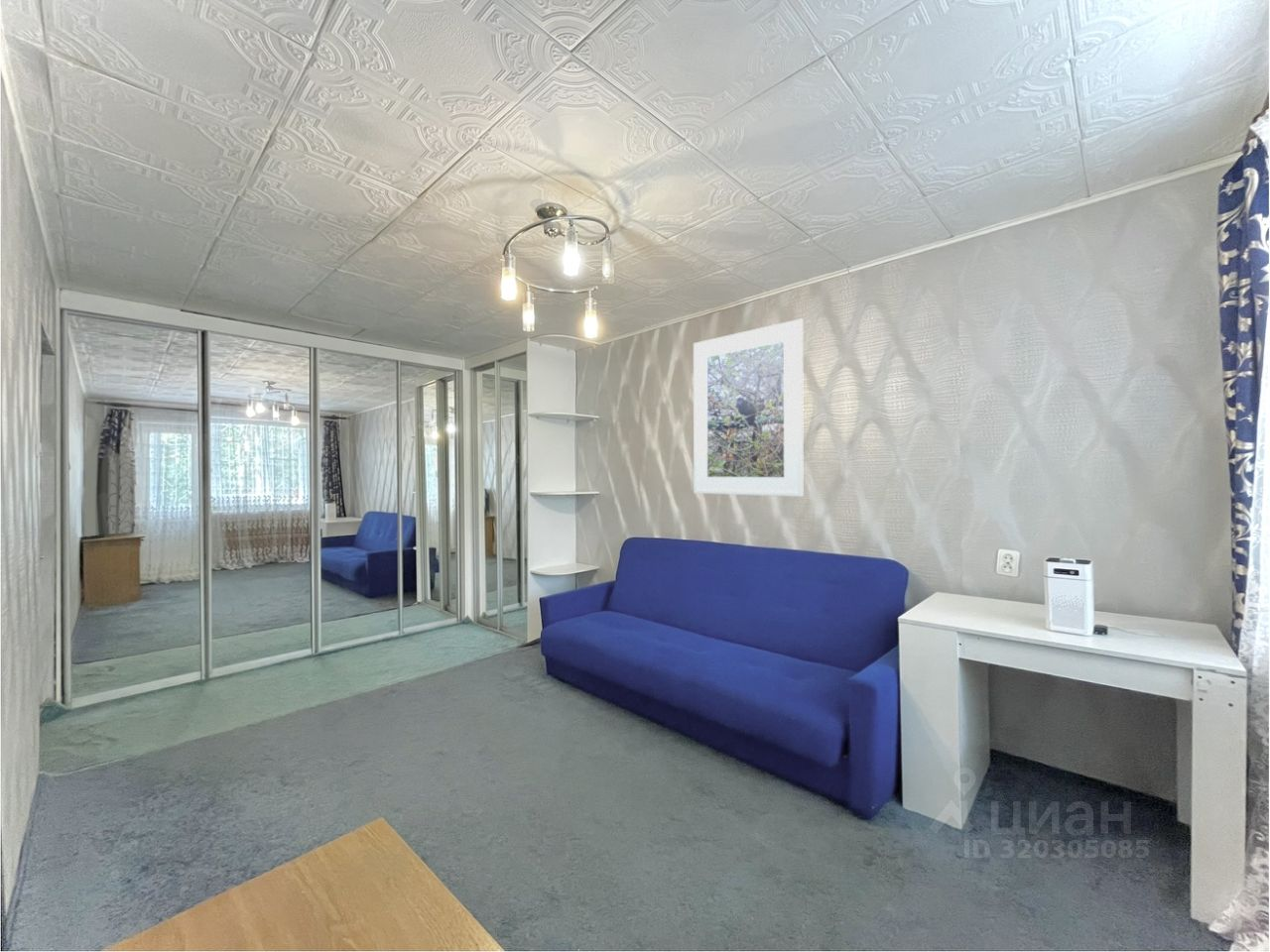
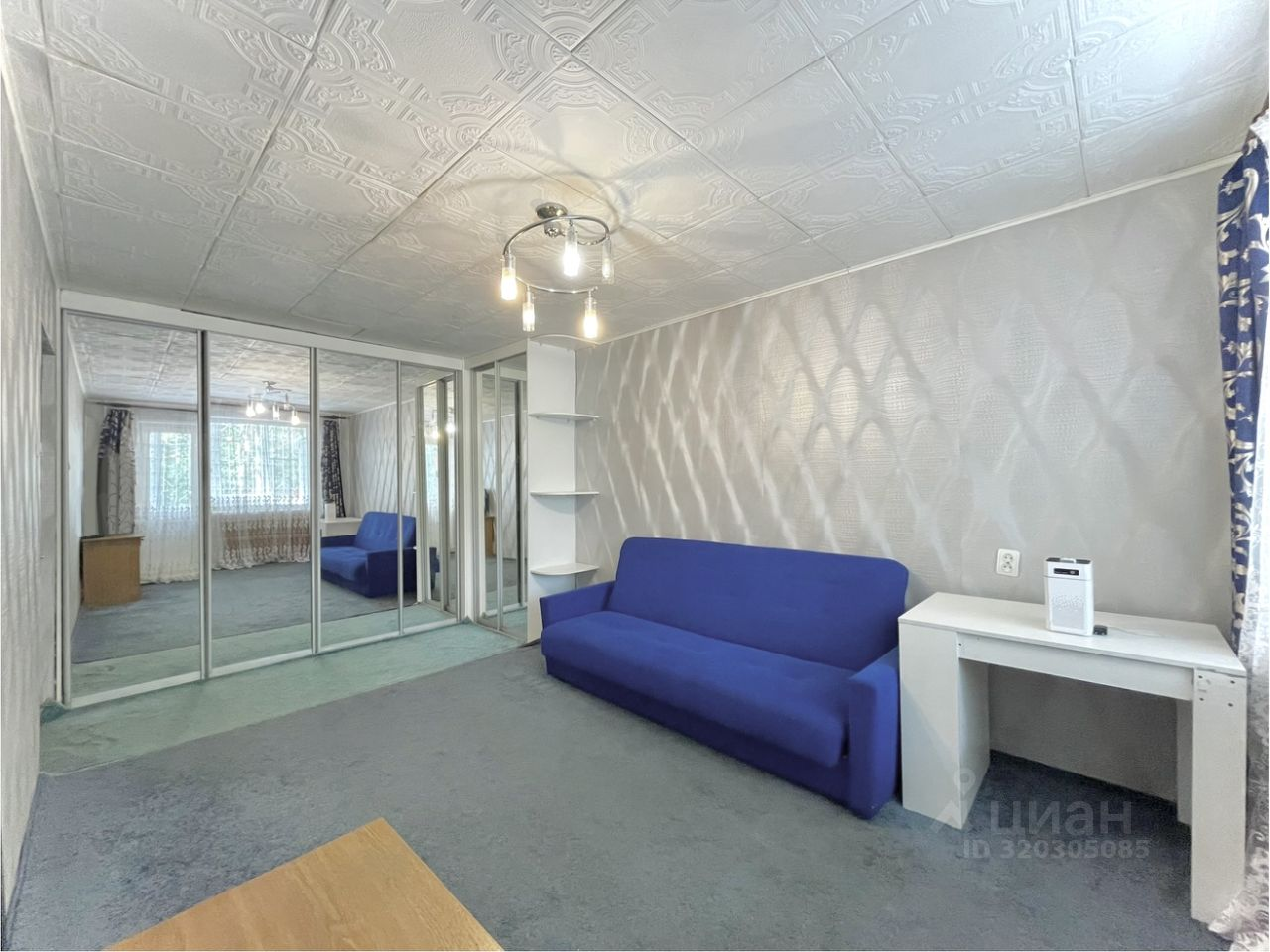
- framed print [693,318,804,498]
